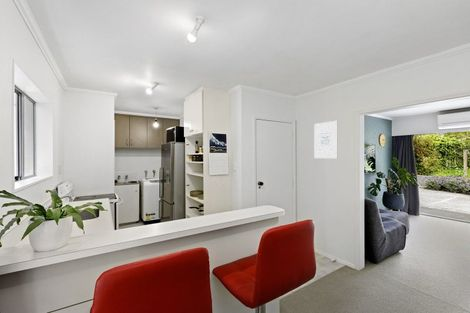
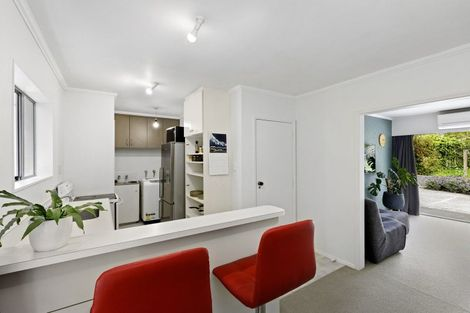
- wall art [313,120,338,159]
